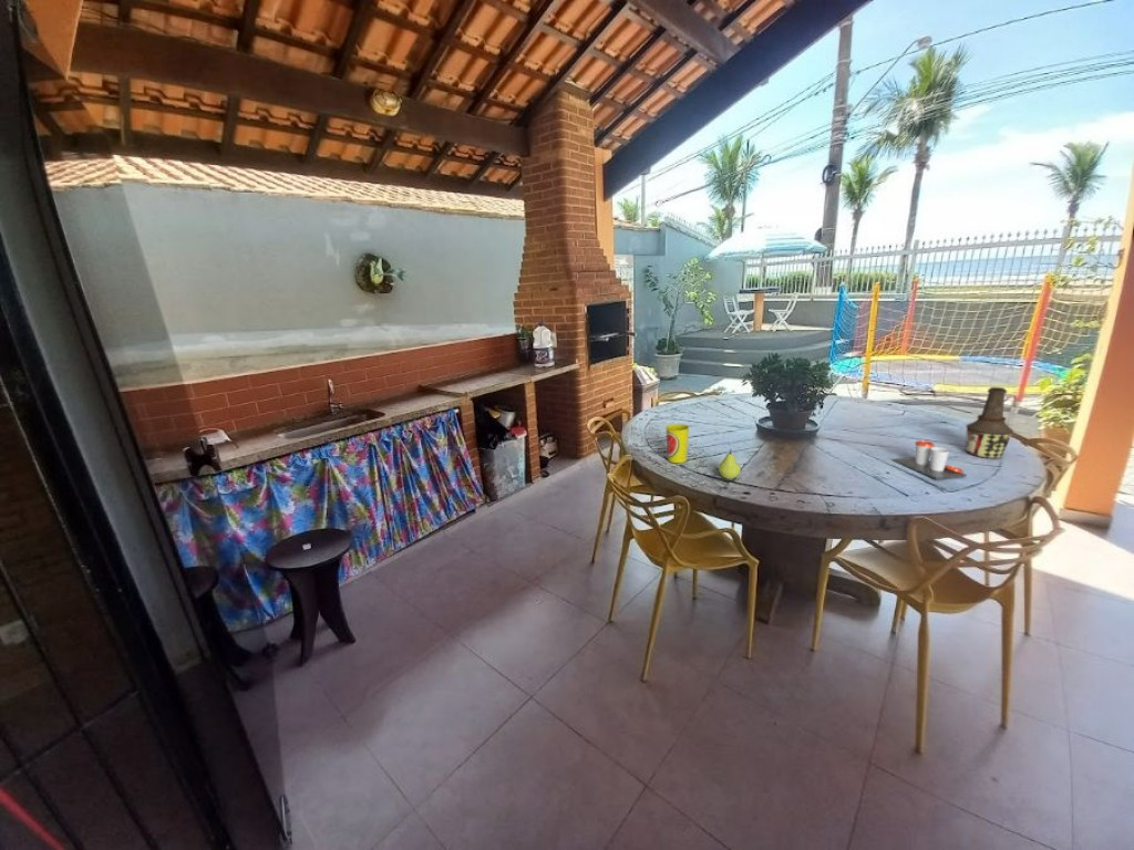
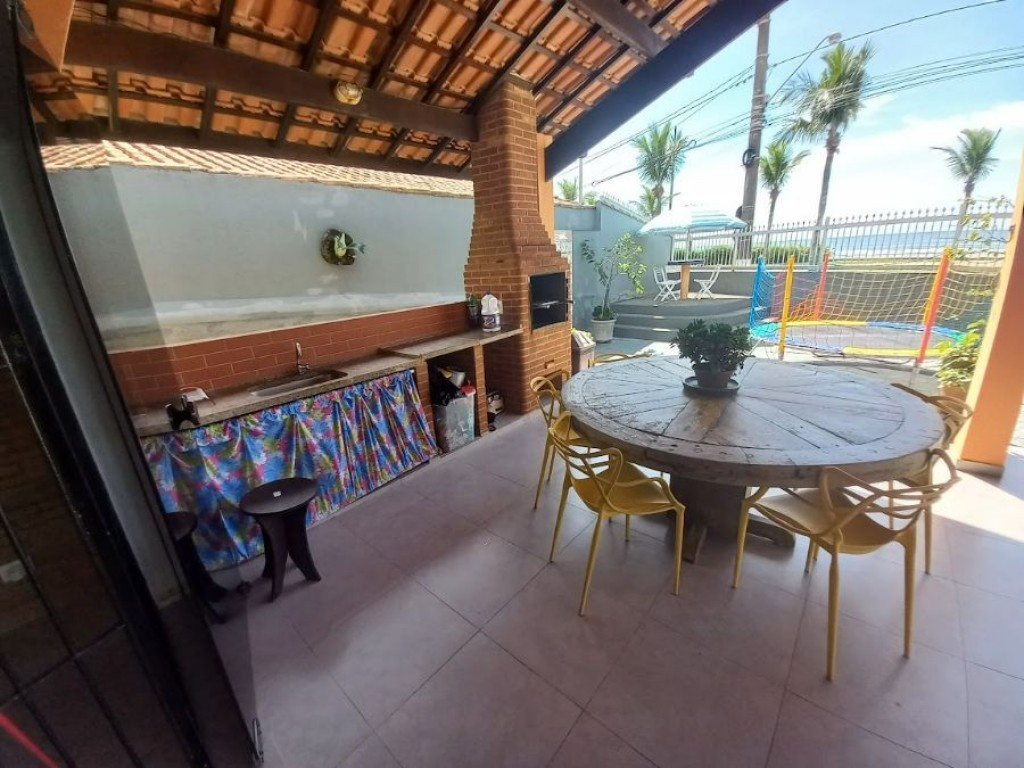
- bottle [965,386,1014,459]
- cup [666,423,690,464]
- fruit [718,449,742,480]
- cup [891,439,967,480]
